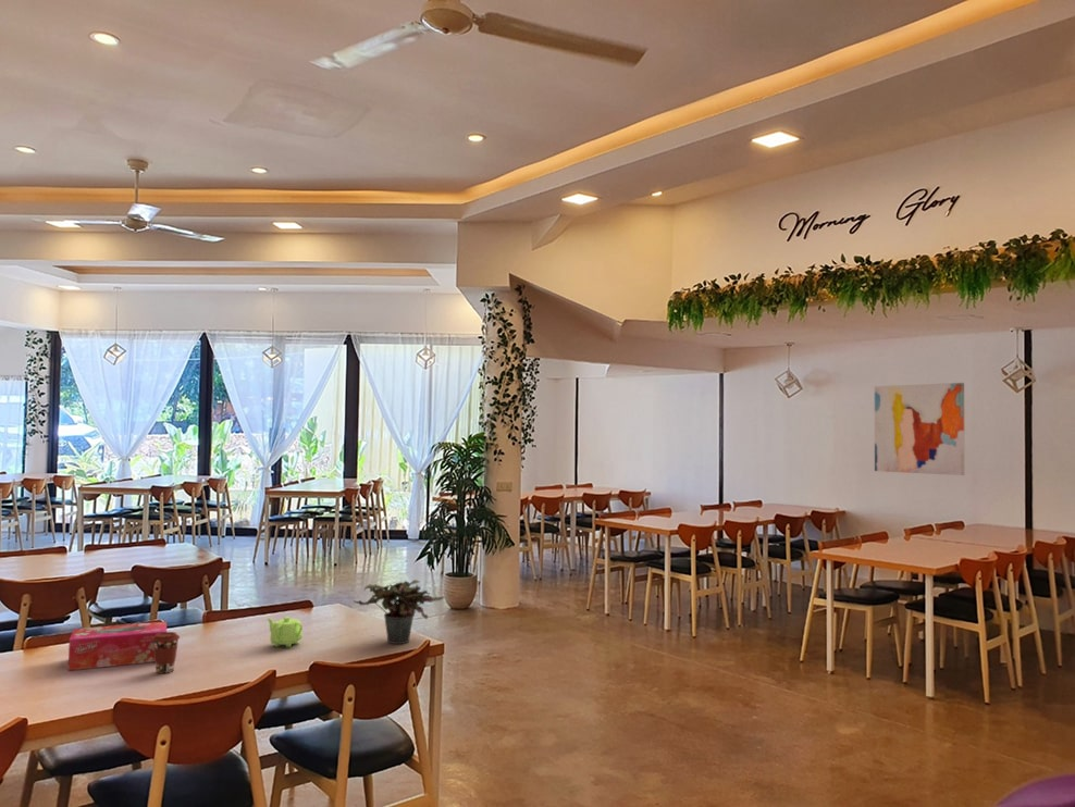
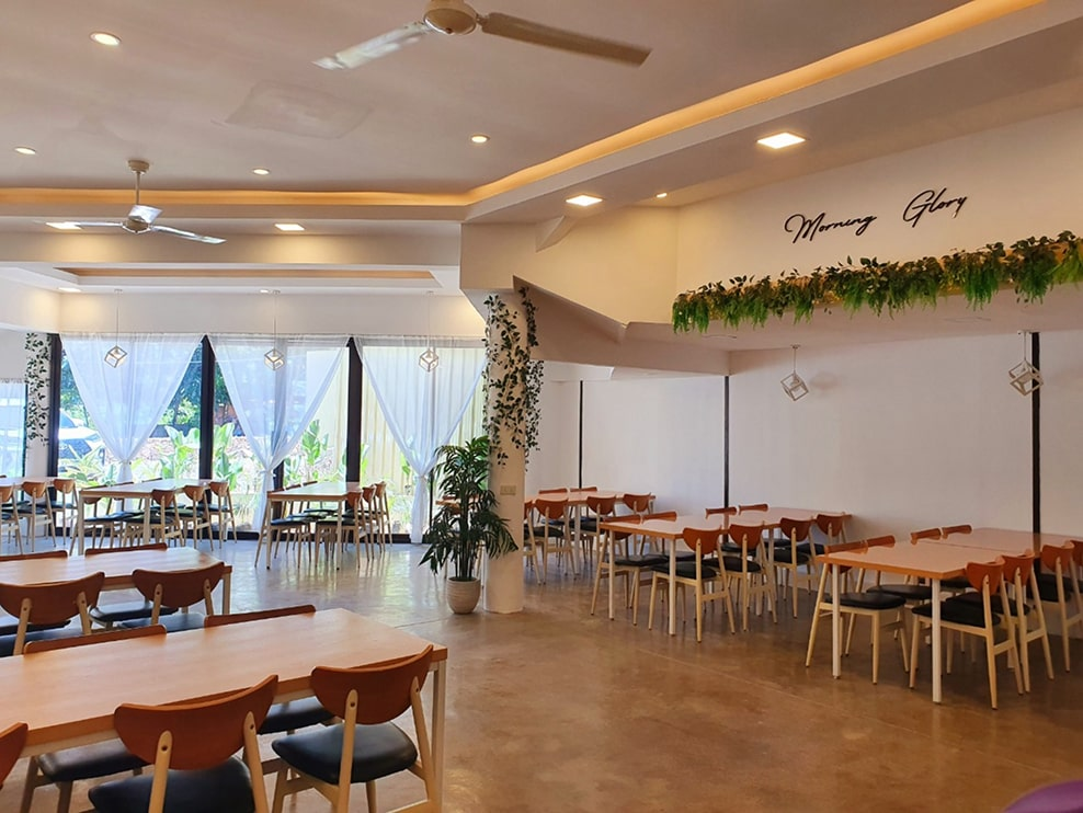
- coffee cup [152,631,181,674]
- wall art [874,382,966,476]
- tissue box [67,620,168,671]
- teapot [265,616,304,648]
- potted plant [351,579,446,645]
